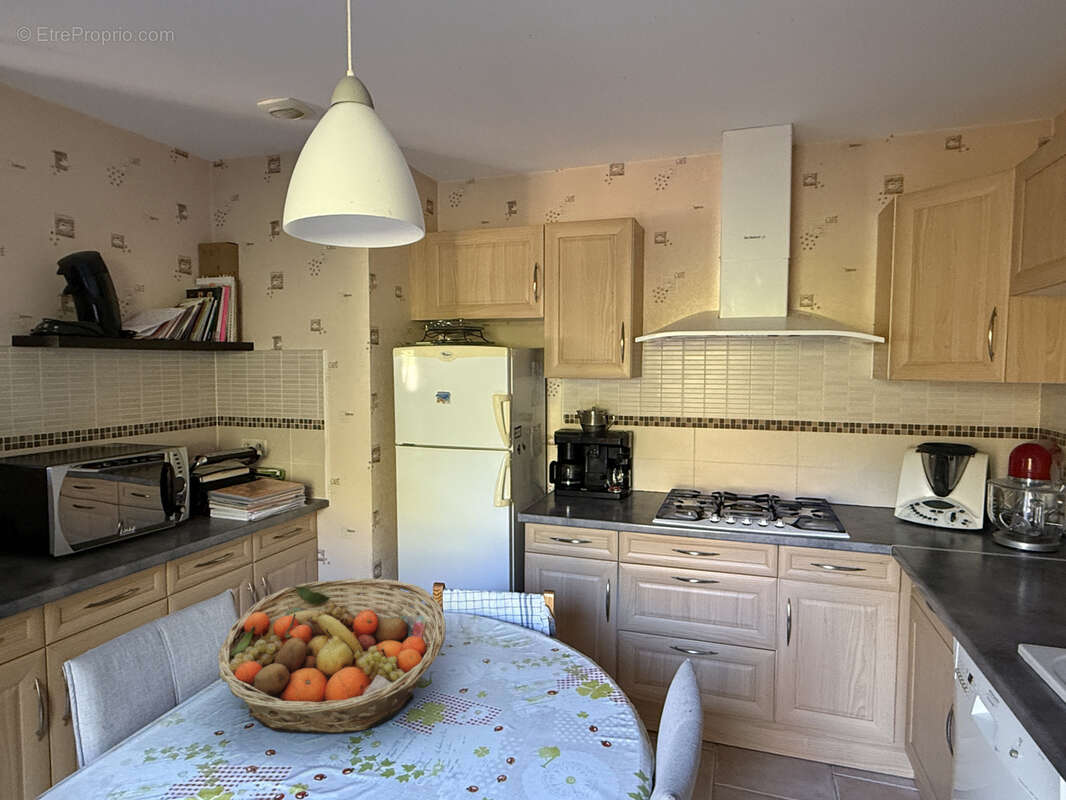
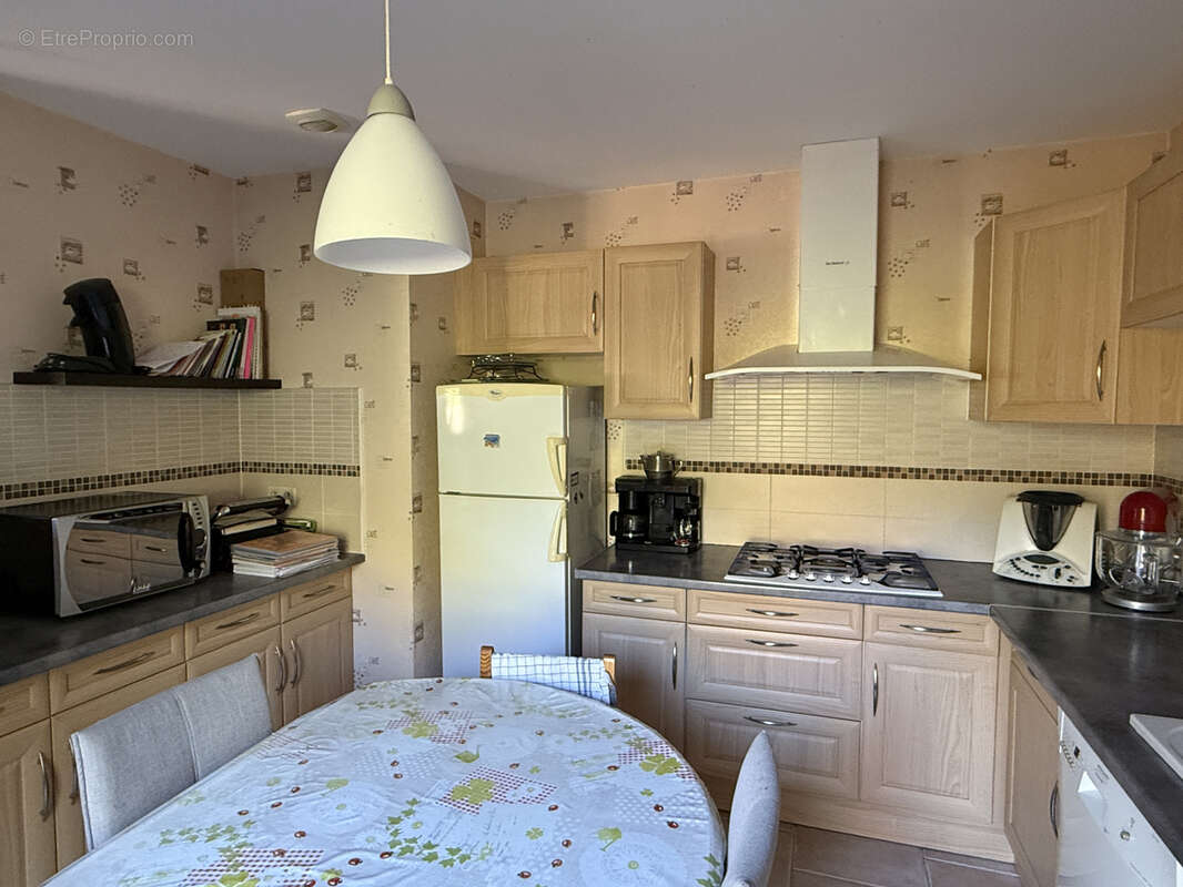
- fruit basket [217,577,447,734]
